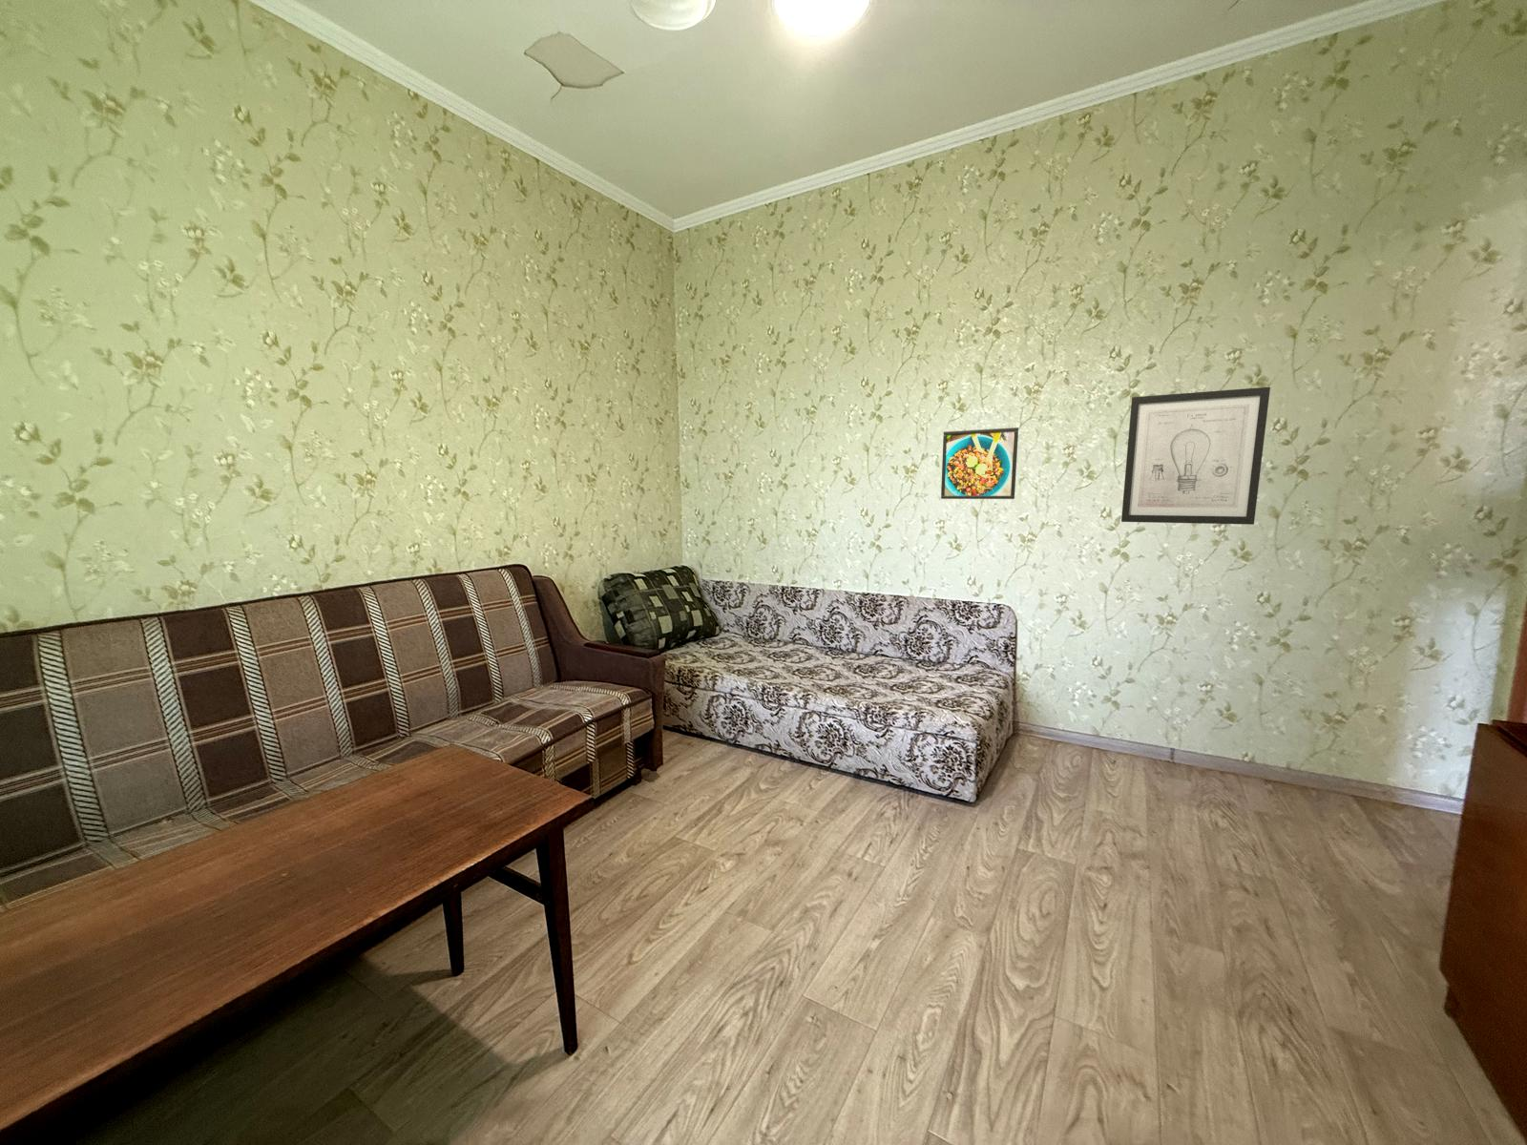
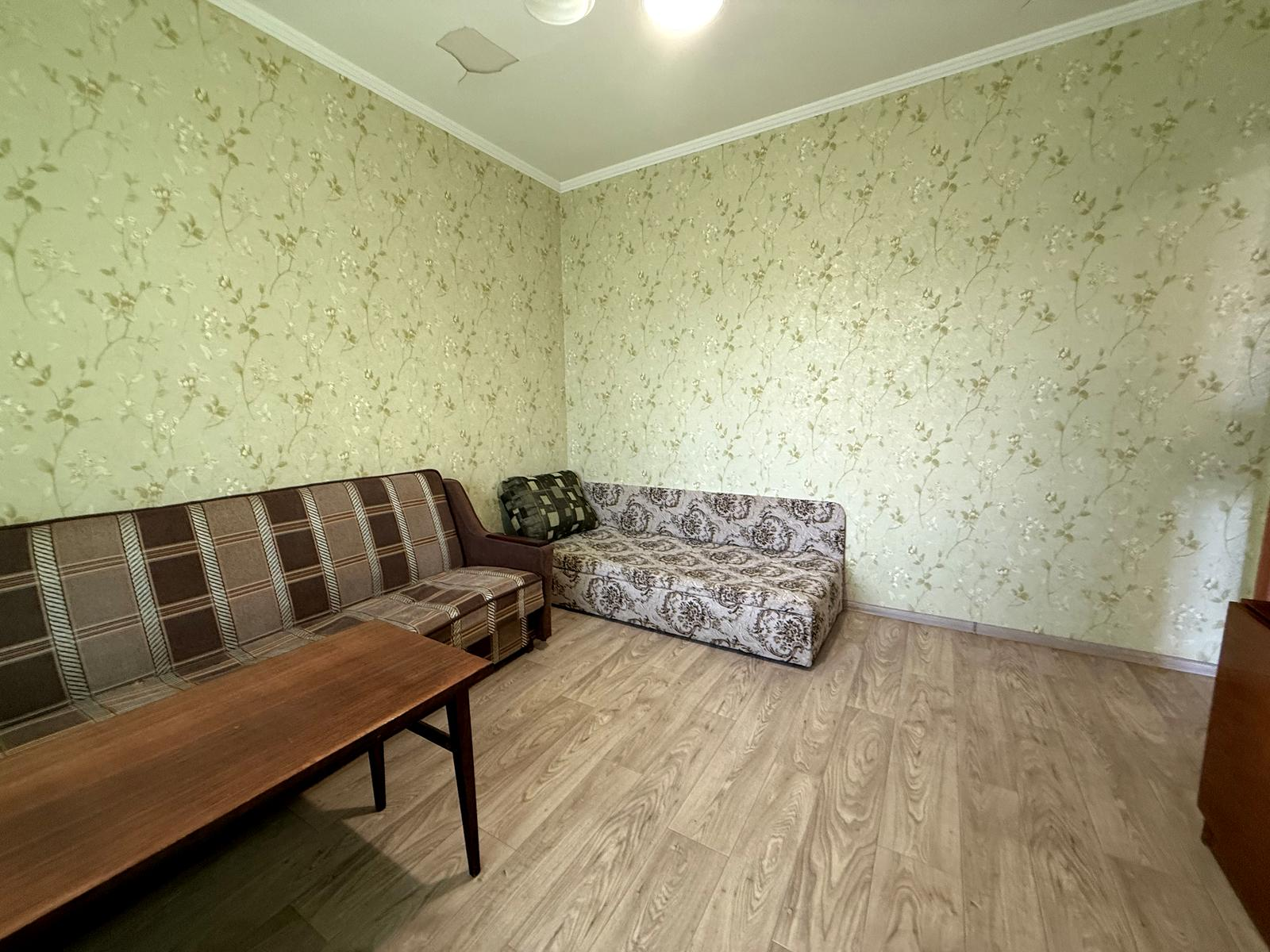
- wall art [1121,386,1271,526]
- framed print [940,427,1020,500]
